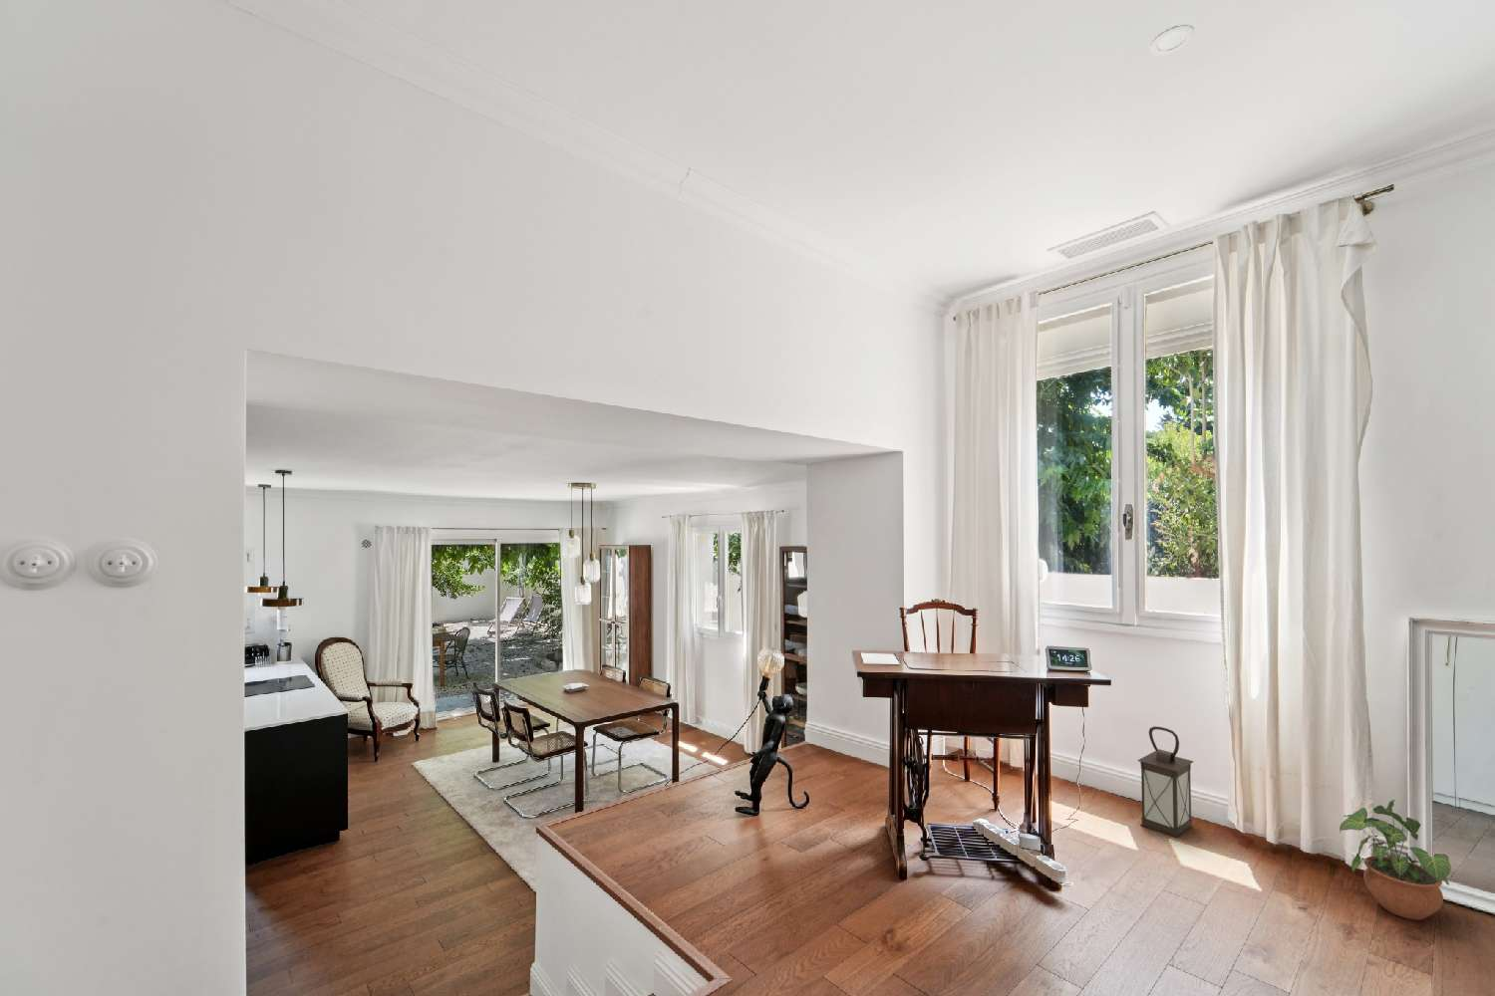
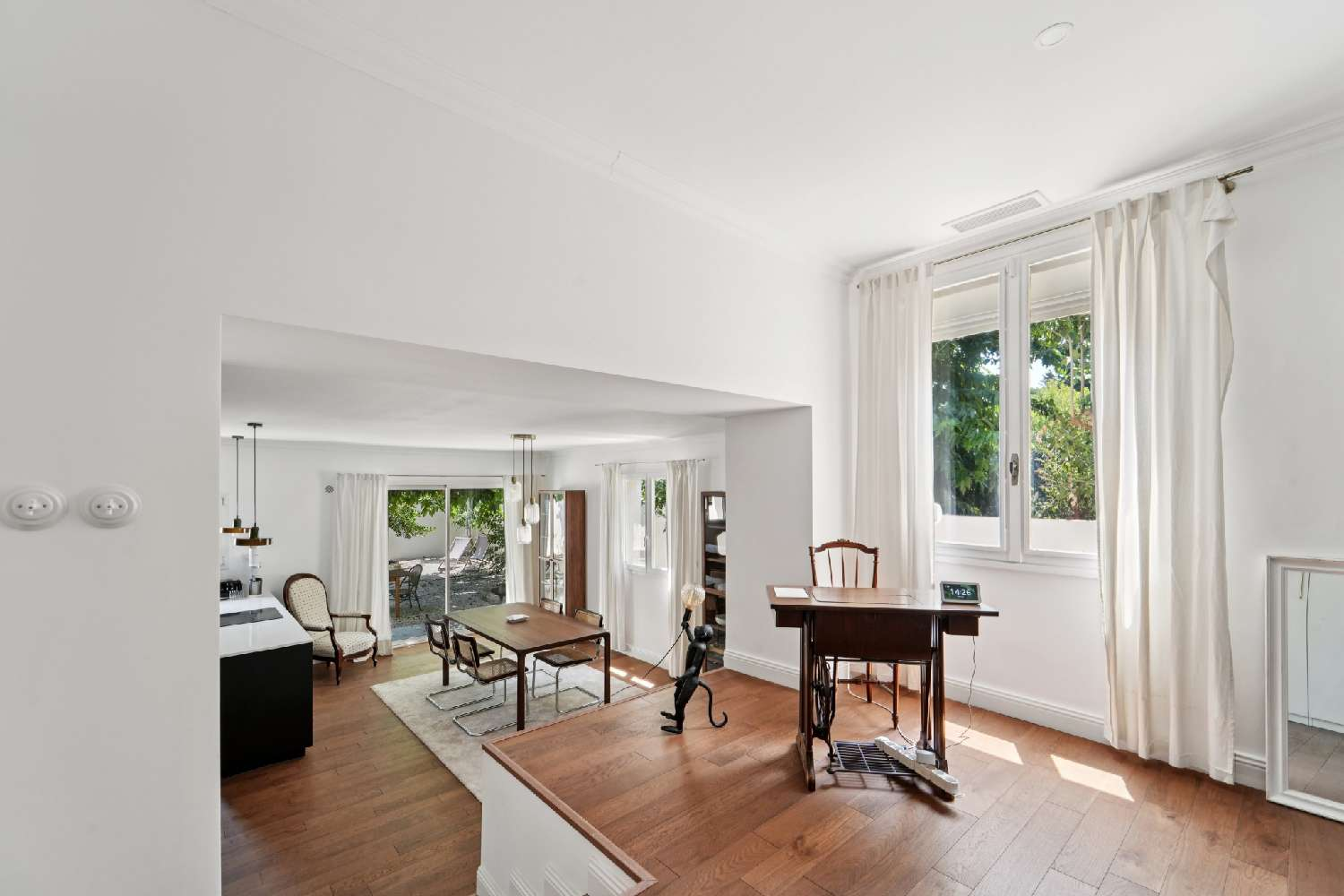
- lantern [1137,725,1194,839]
- potted plant [1338,799,1452,922]
